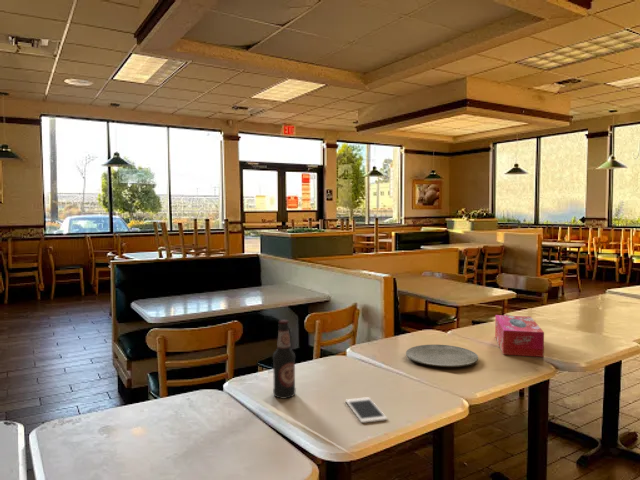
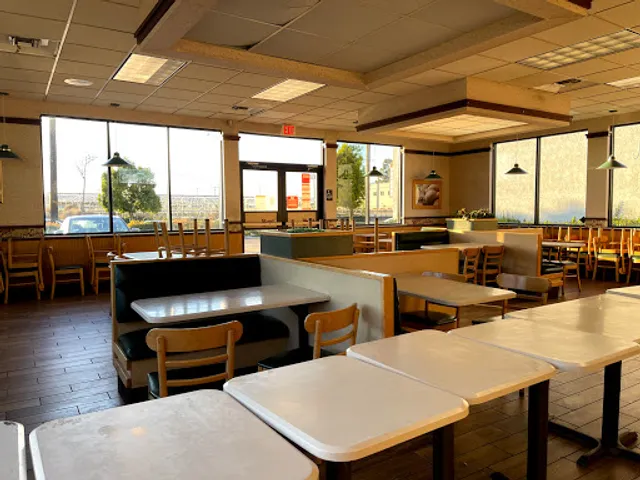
- plate [405,344,479,368]
- bottle [272,319,297,400]
- cell phone [345,396,388,424]
- tissue box [494,314,545,358]
